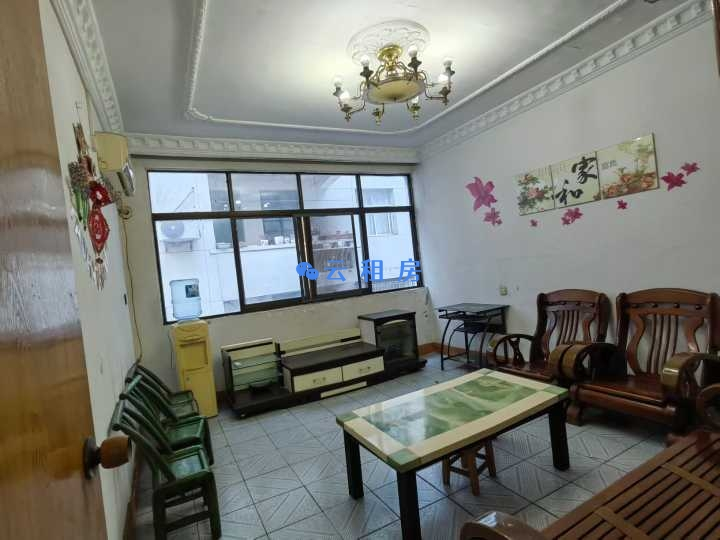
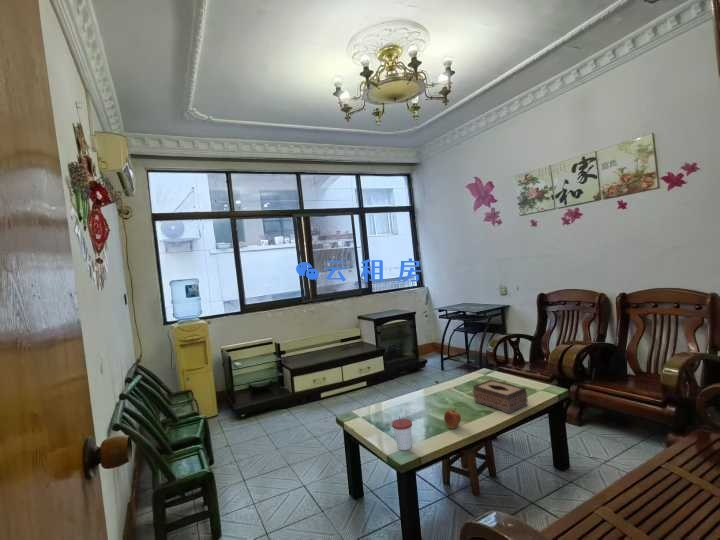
+ apple [443,408,462,430]
+ tissue box [472,379,529,415]
+ cup [391,415,413,451]
